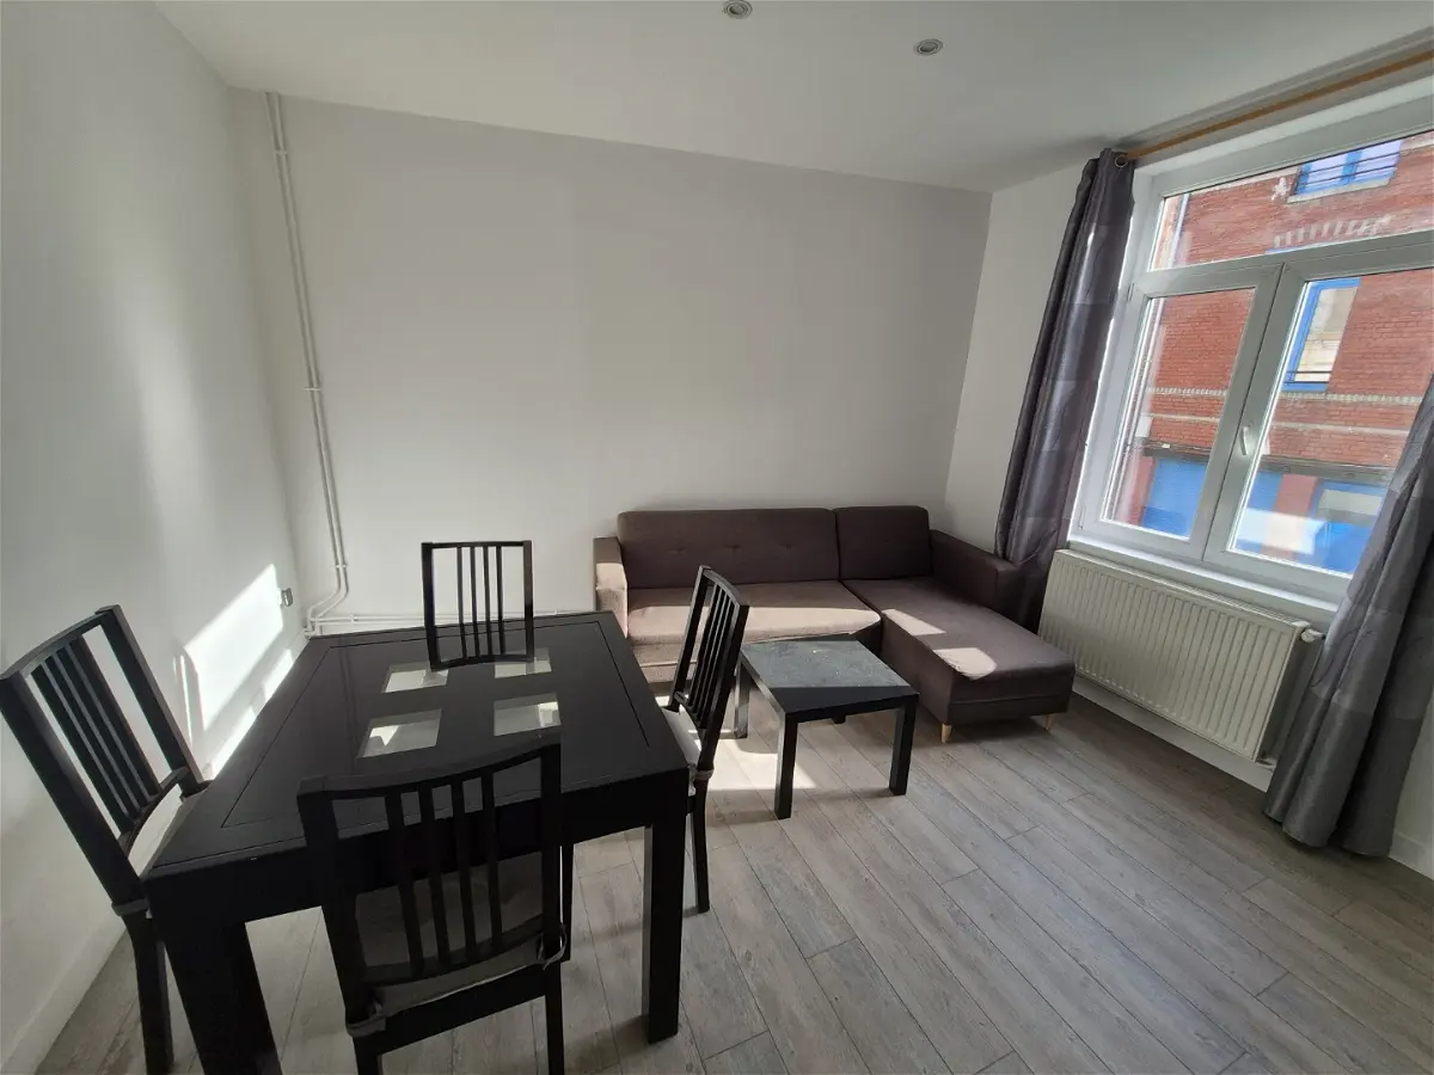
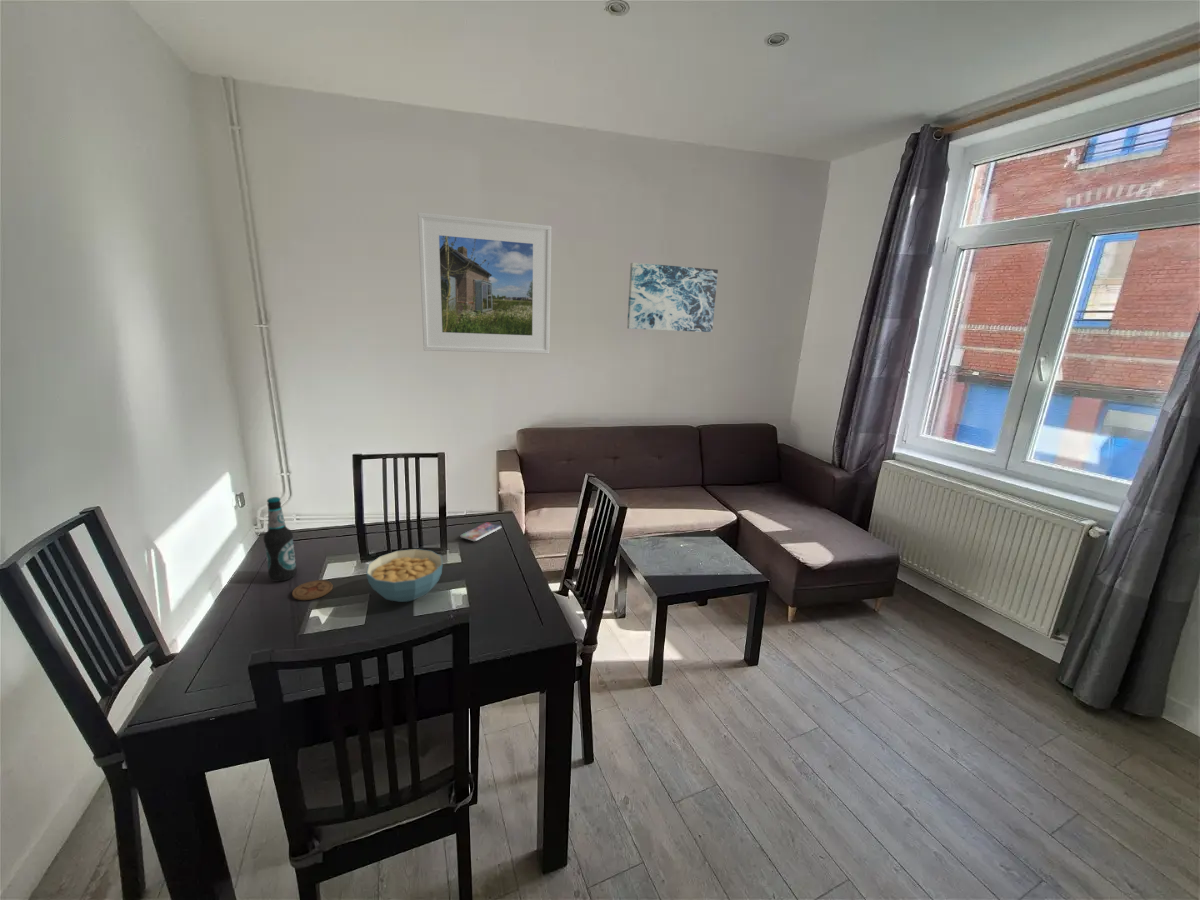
+ bottle [263,496,298,582]
+ cereal bowl [365,548,444,603]
+ coaster [291,579,334,601]
+ smartphone [459,521,503,542]
+ wall art [626,262,719,333]
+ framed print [417,211,552,355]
